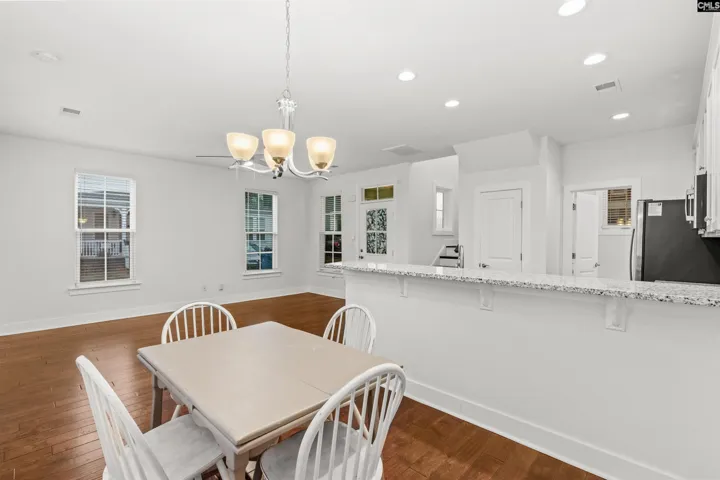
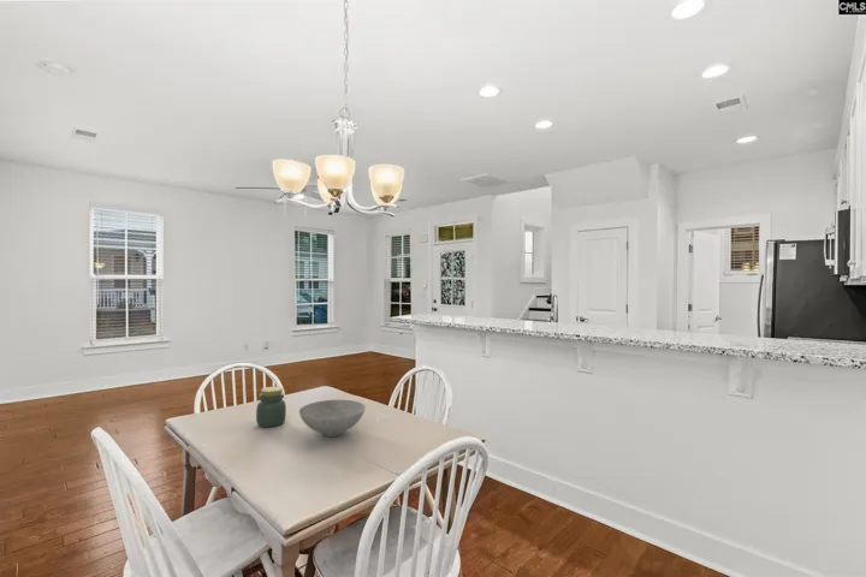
+ bowl [298,399,367,438]
+ jar [255,386,287,428]
